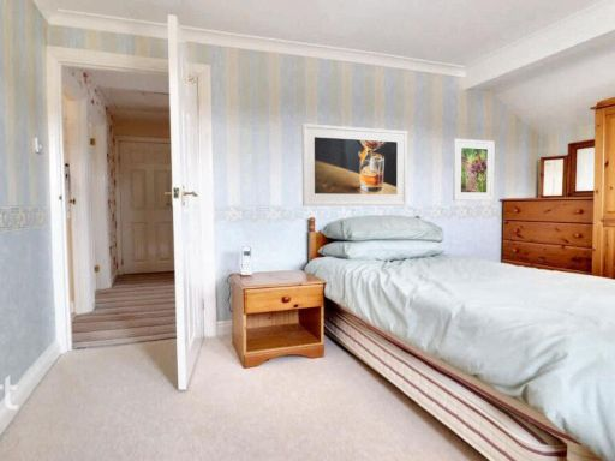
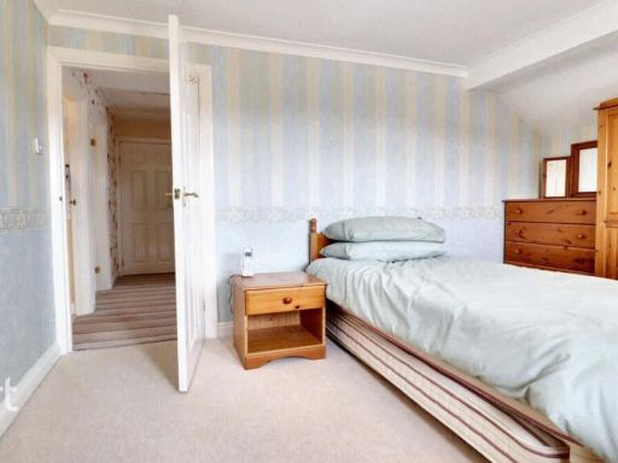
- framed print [452,138,496,202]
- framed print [301,122,408,208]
